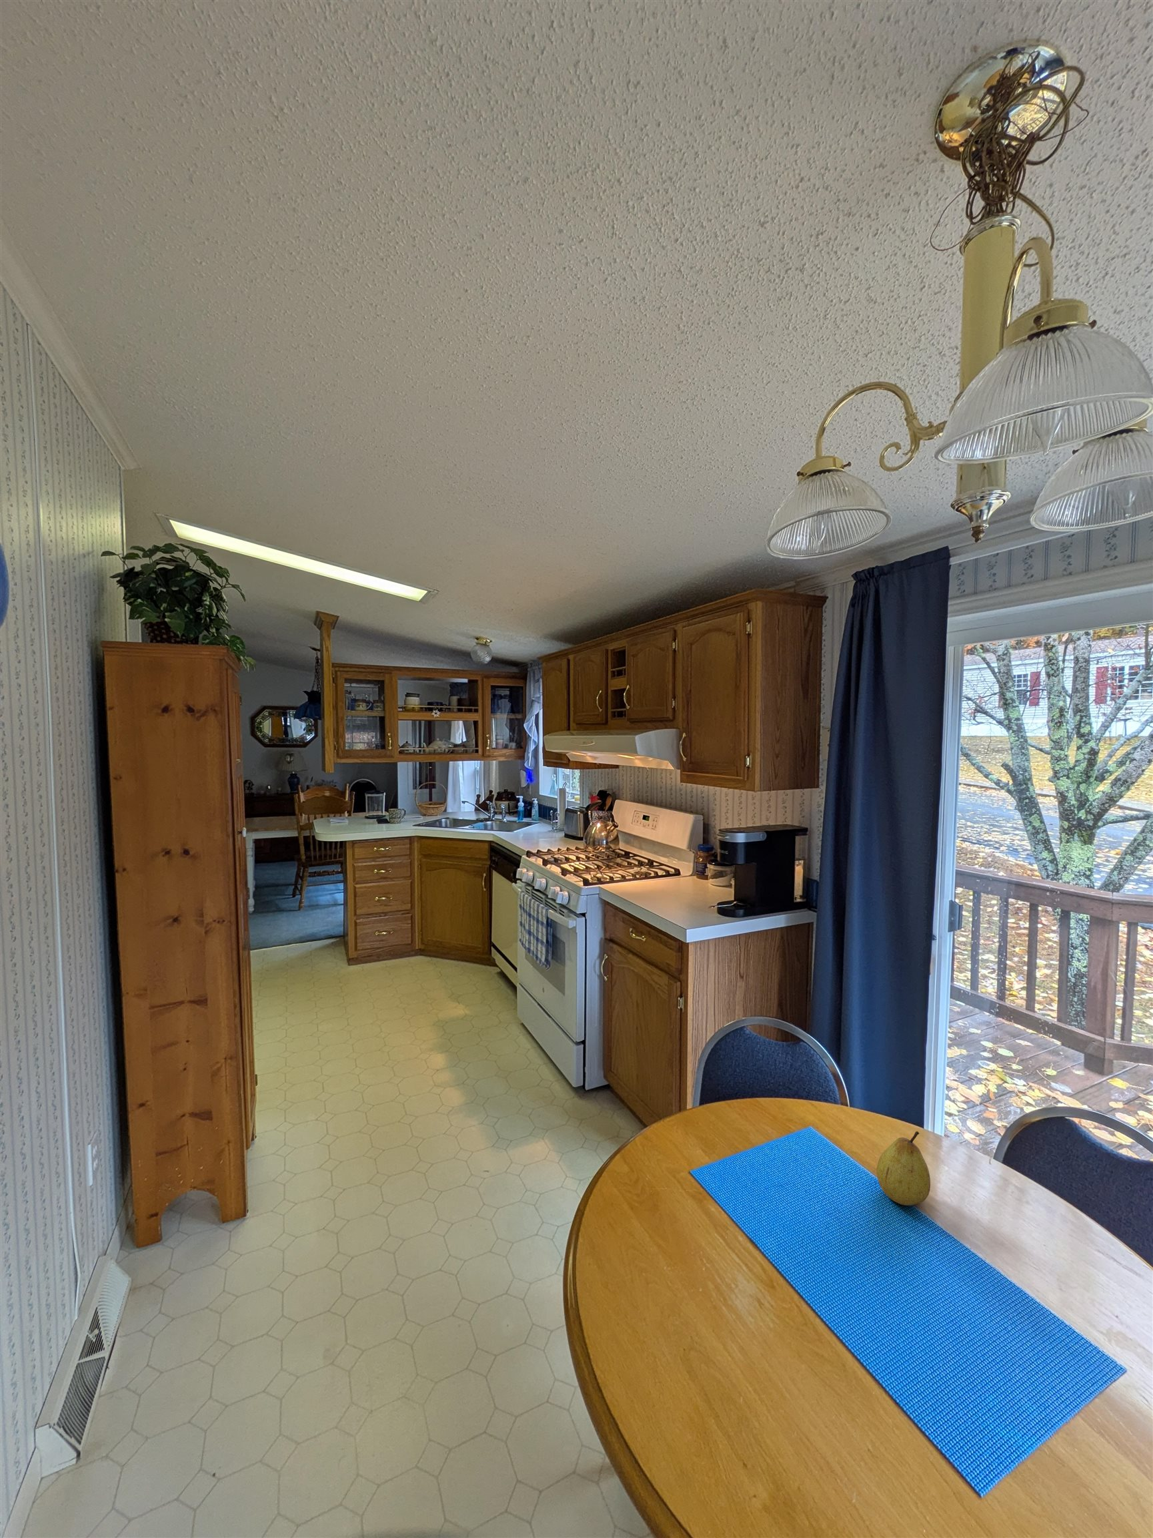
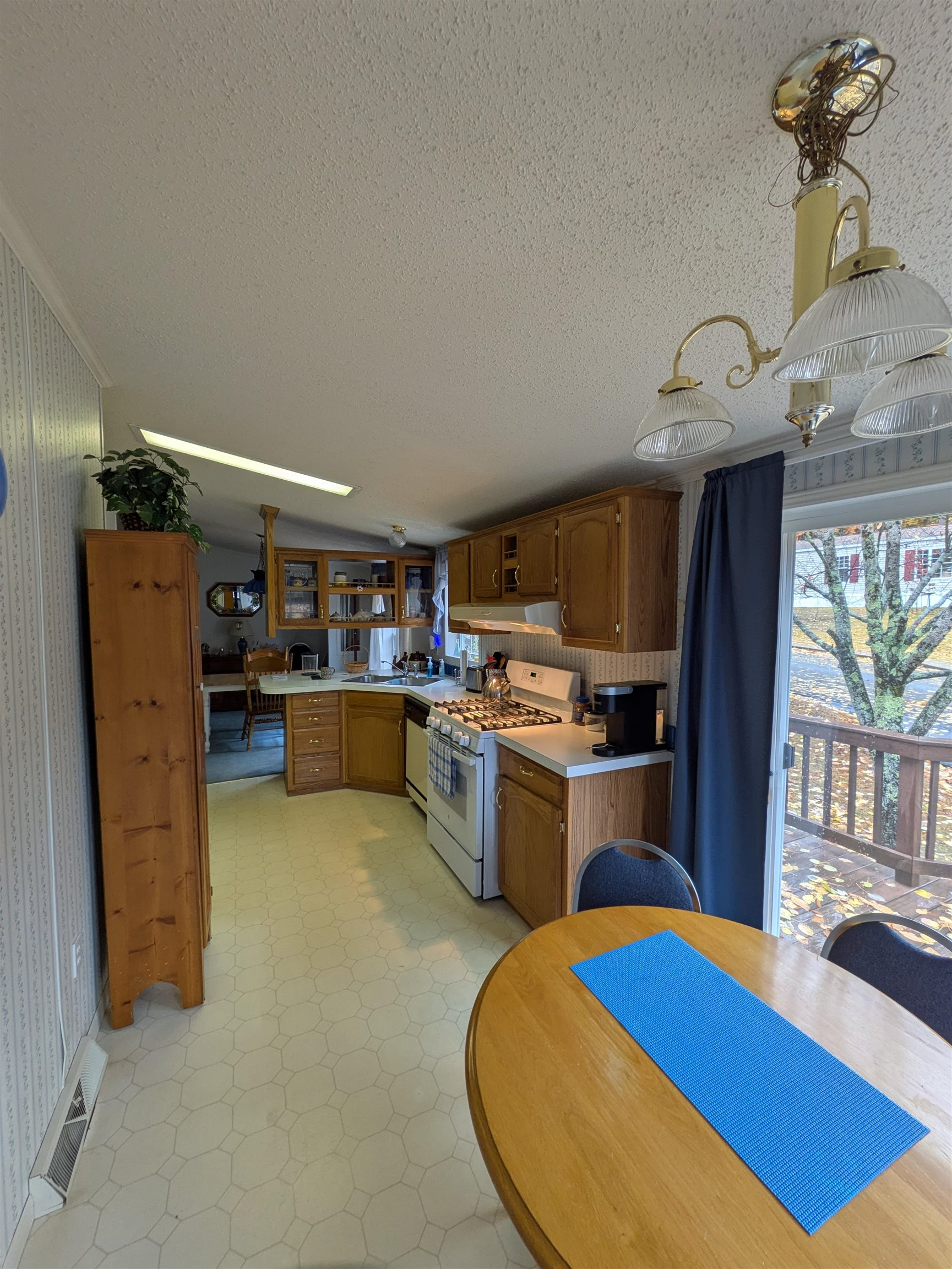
- fruit [876,1131,931,1206]
